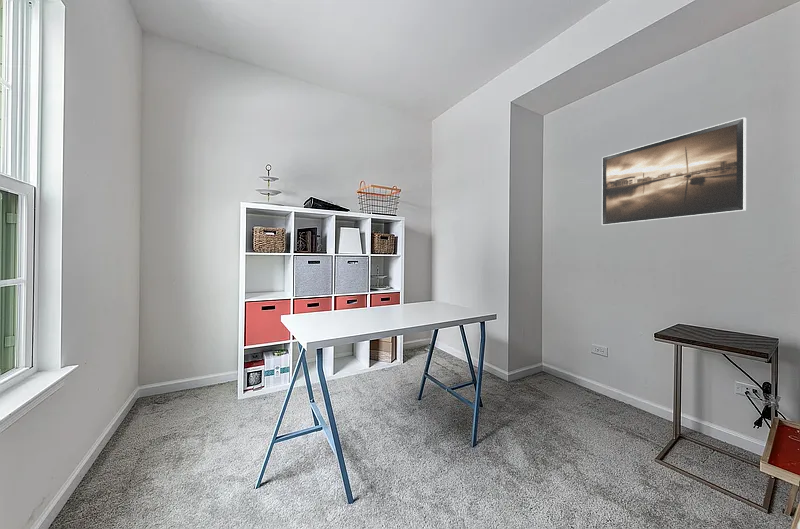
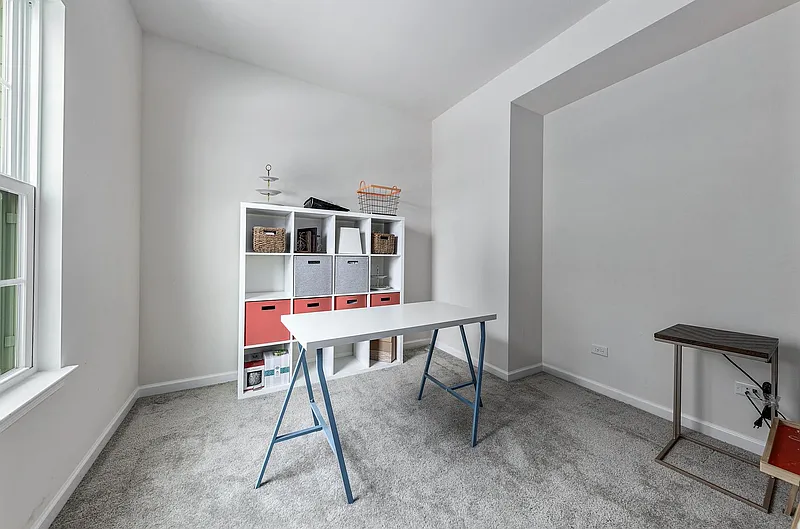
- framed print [601,116,747,226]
